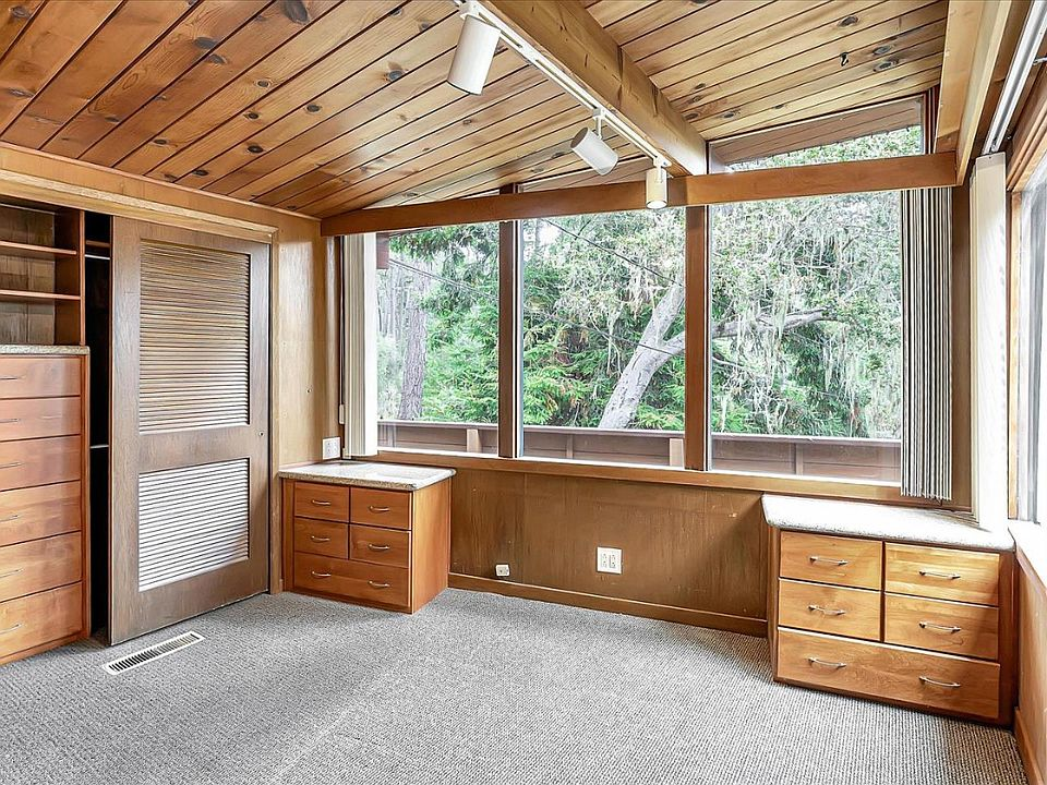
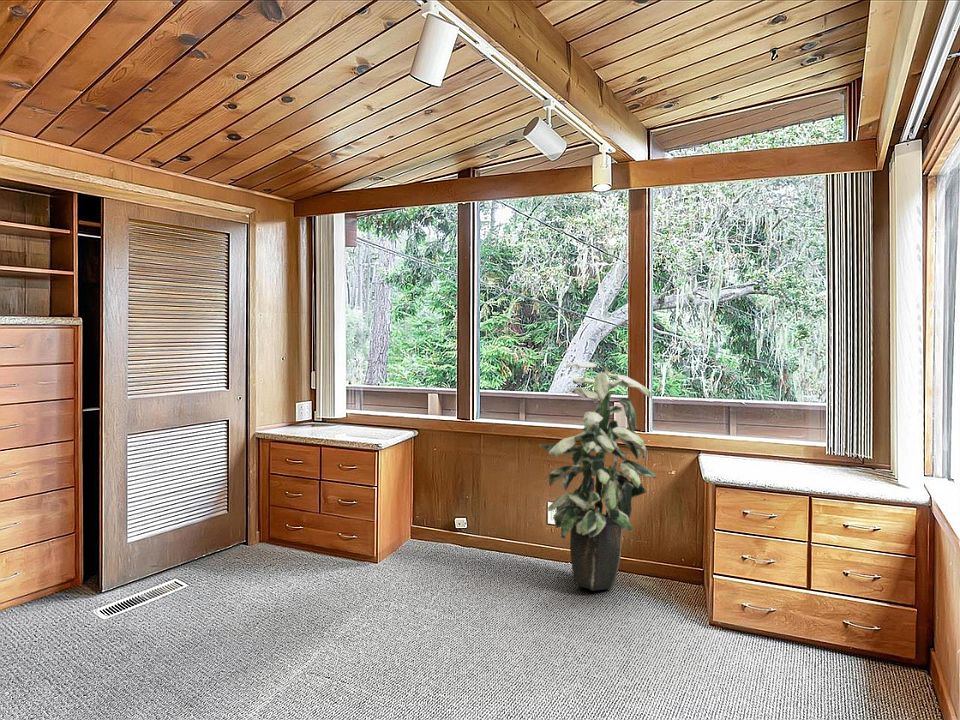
+ indoor plant [537,360,657,591]
